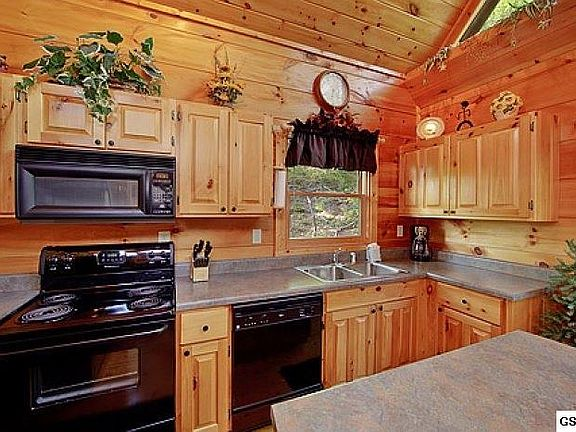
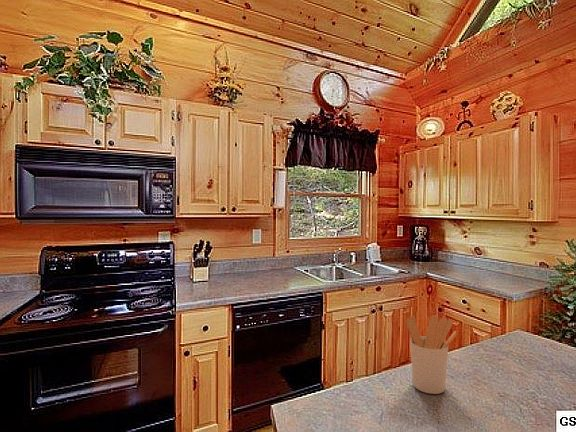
+ utensil holder [405,314,457,395]
